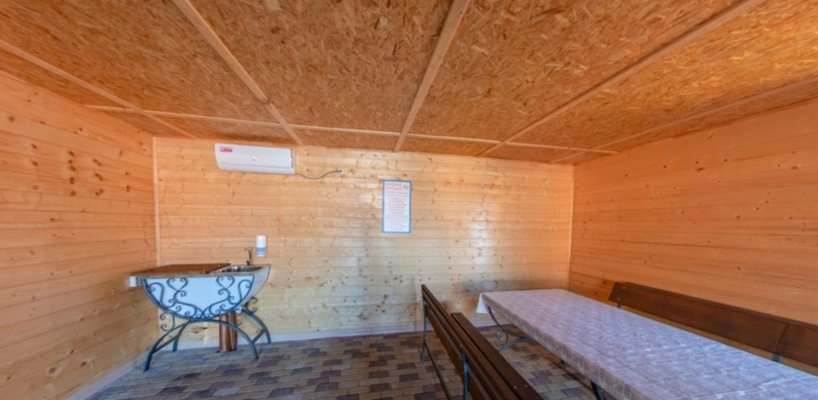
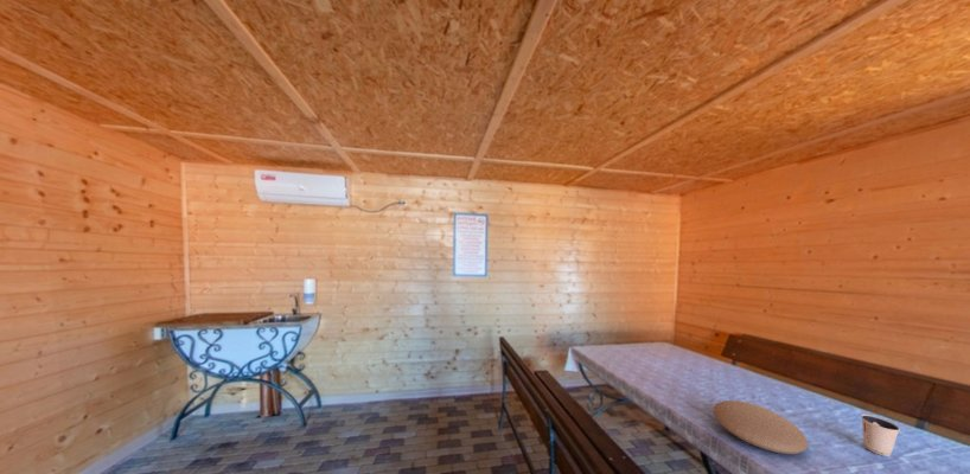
+ plate [713,399,809,455]
+ dixie cup [860,414,901,457]
